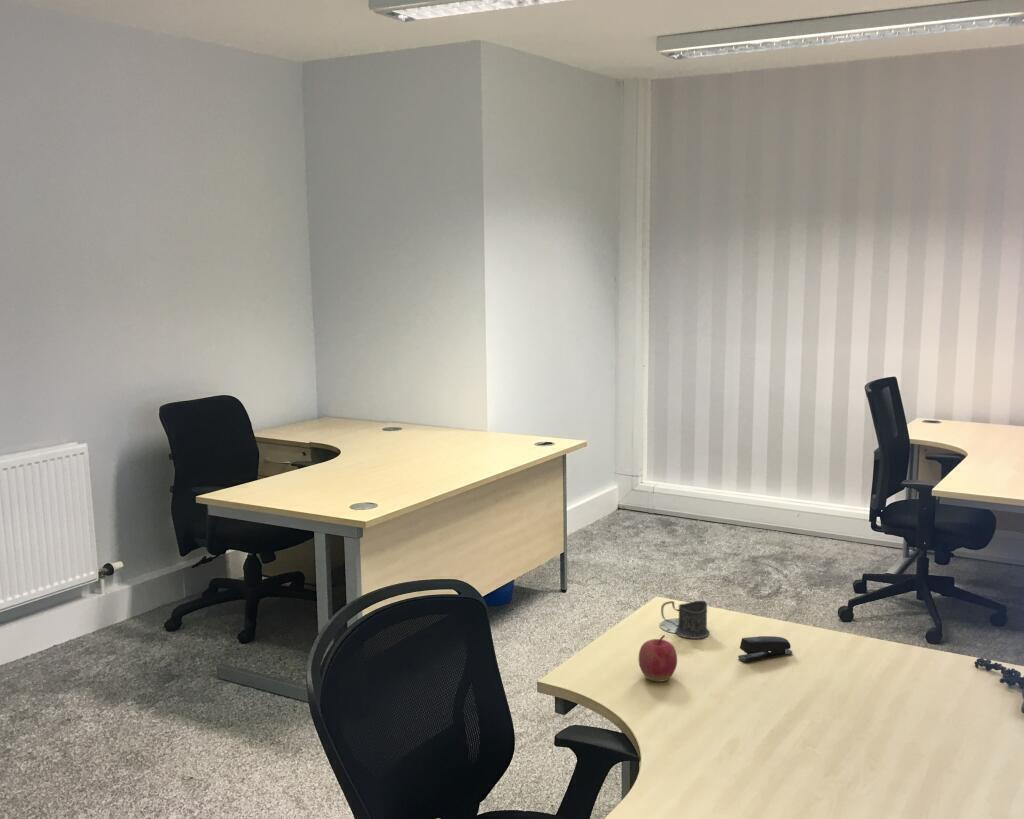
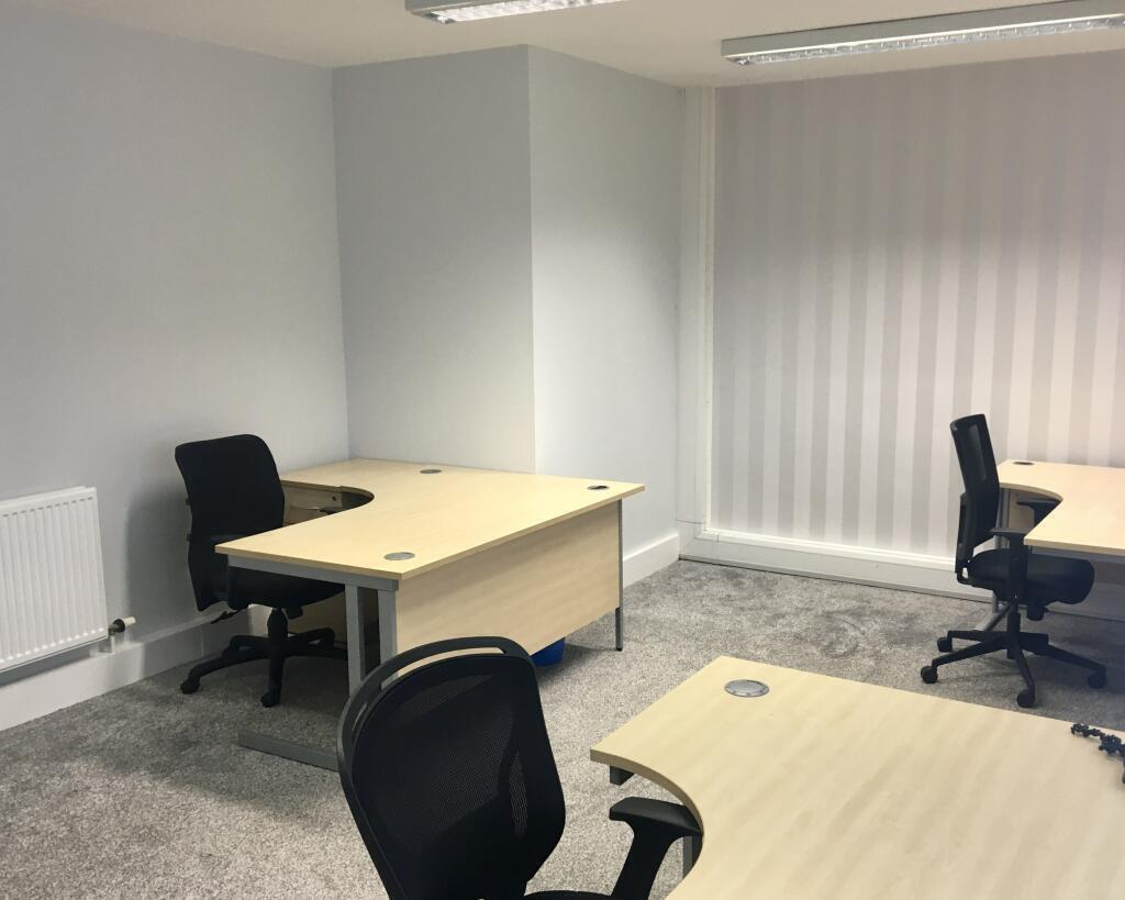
- apple [638,634,678,683]
- stapler [737,635,793,663]
- mug [660,600,710,640]
